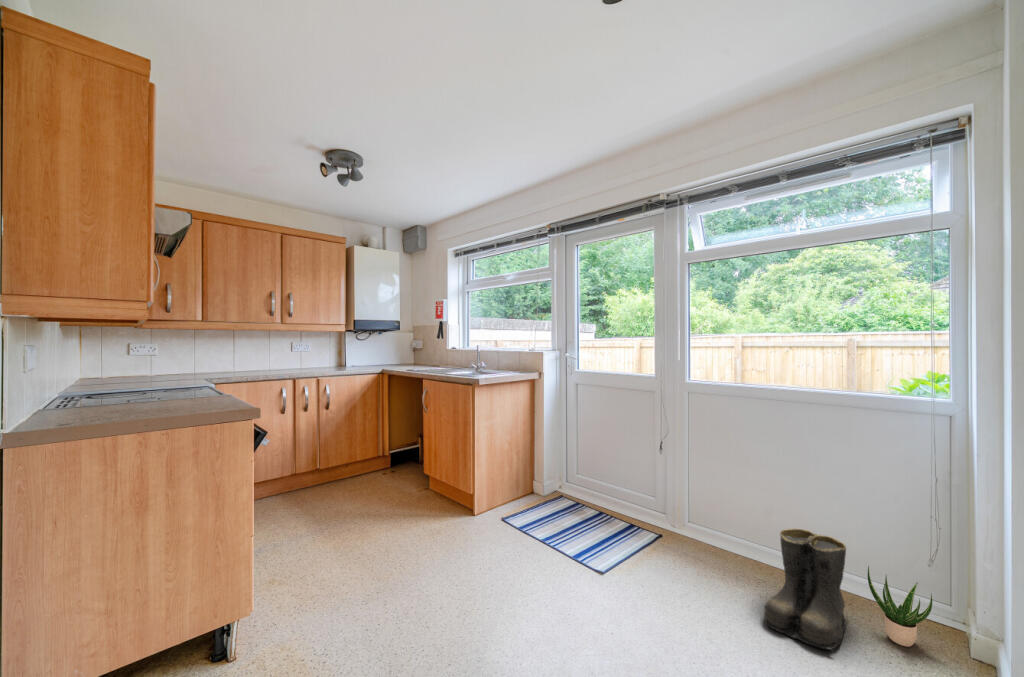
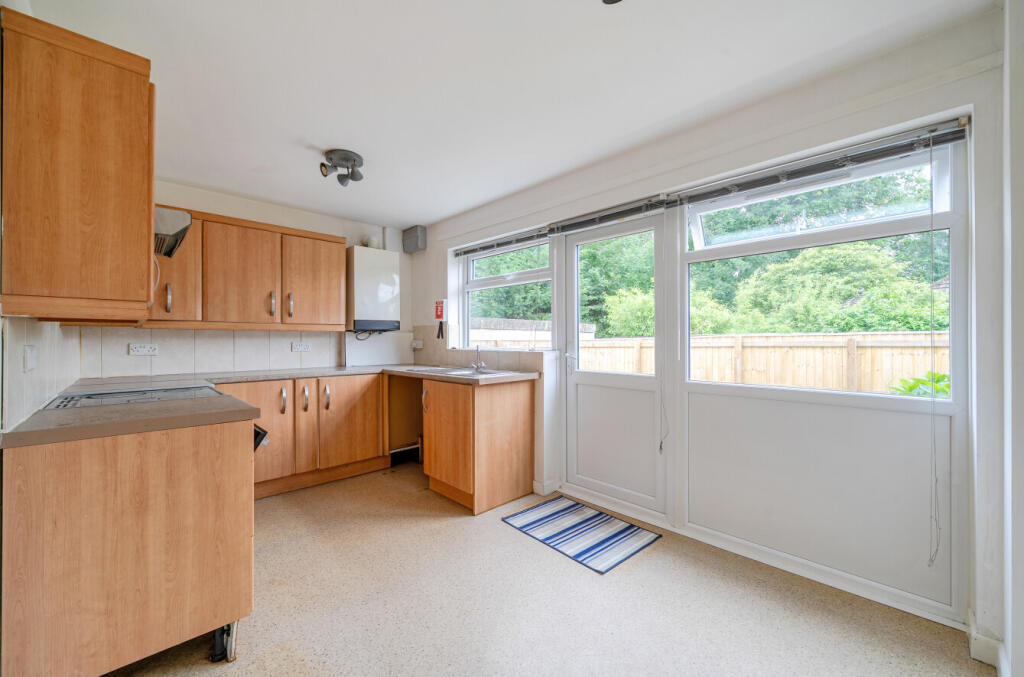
- boots [763,528,849,652]
- potted plant [867,565,933,648]
